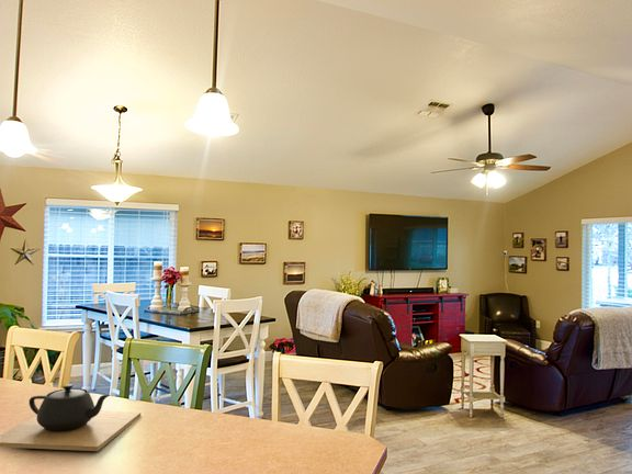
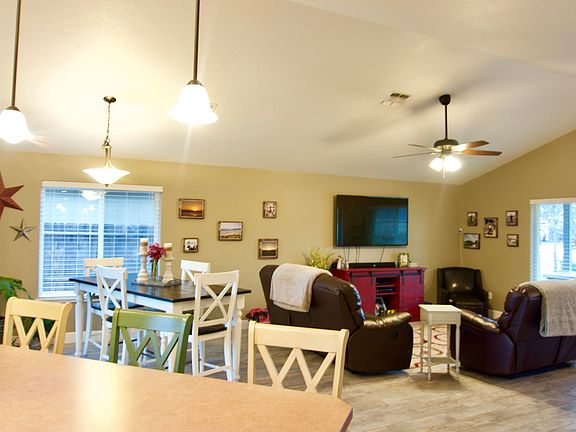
- teapot [0,383,142,452]
